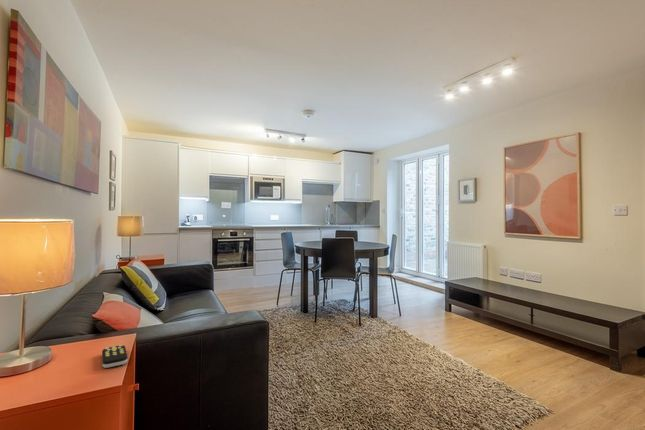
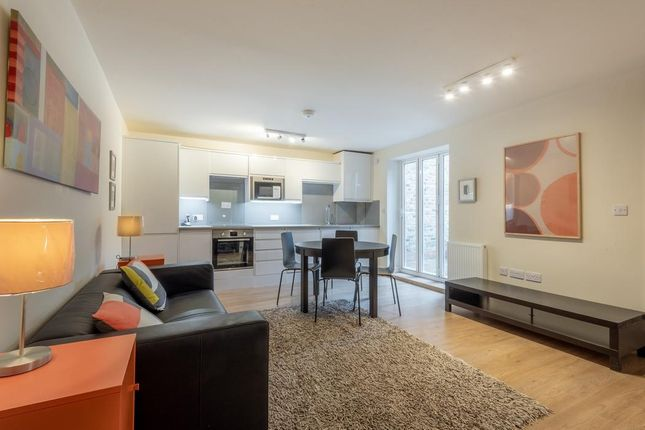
- remote control [101,344,129,369]
